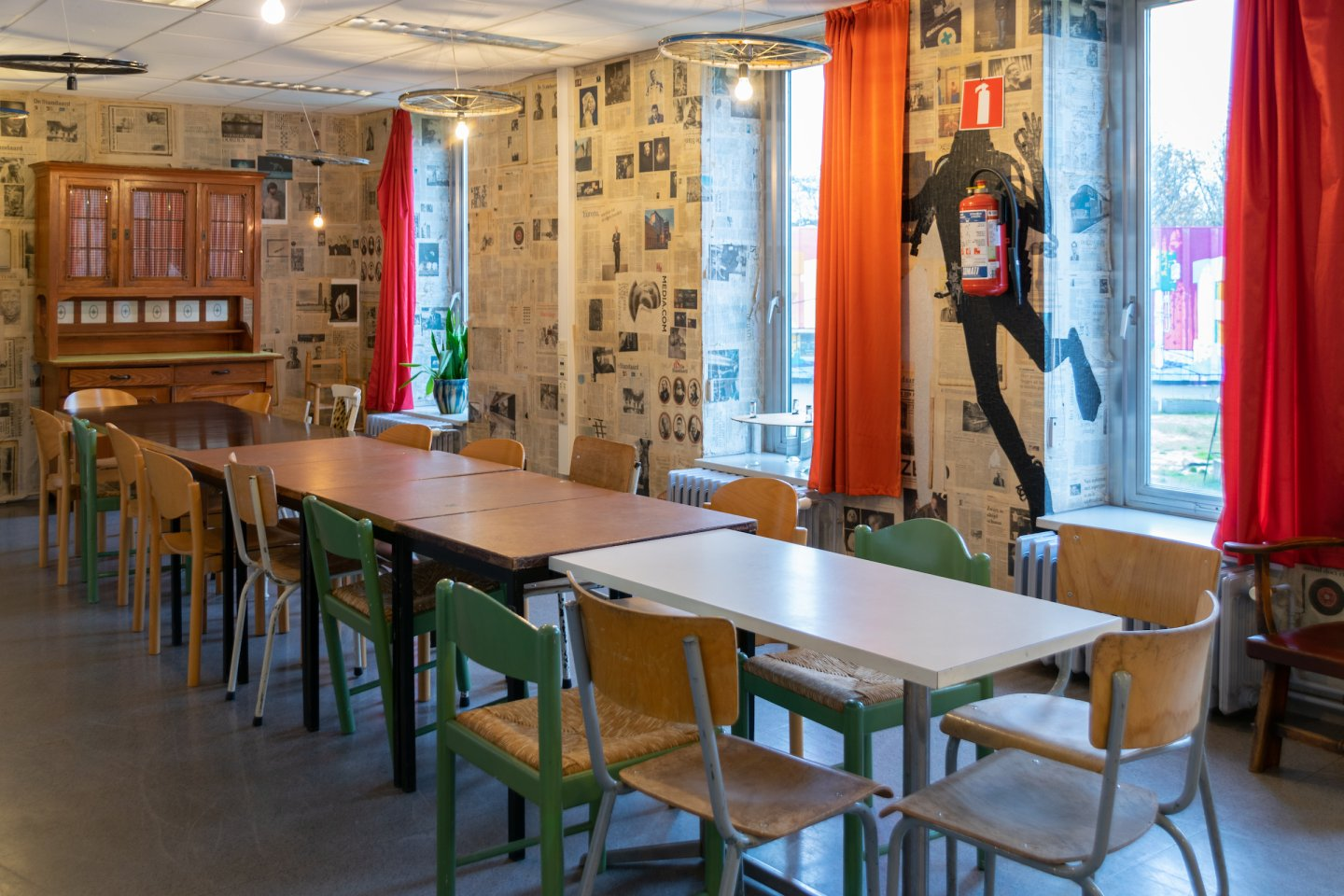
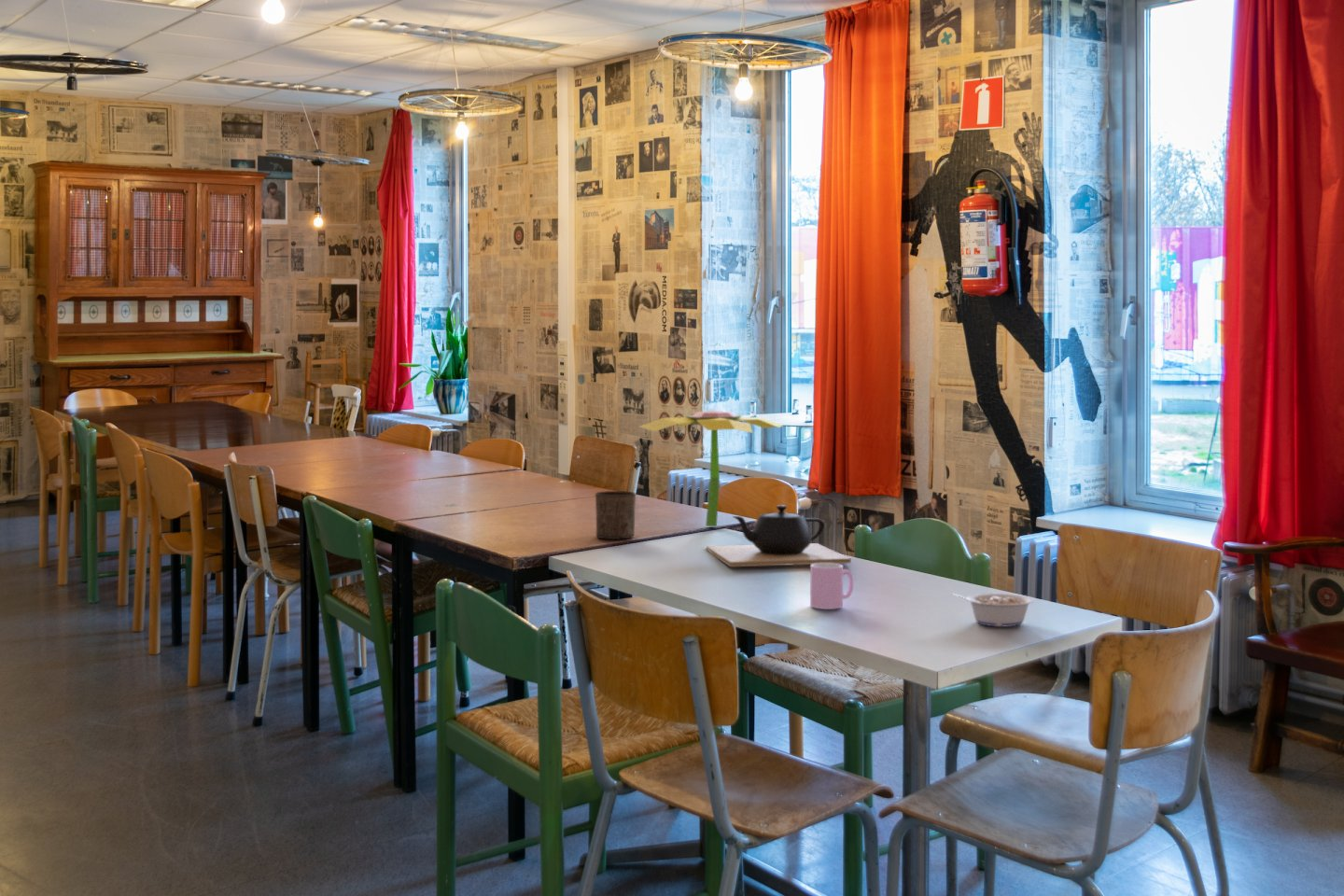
+ cup [809,563,854,610]
+ teapot [706,504,852,567]
+ flower [639,410,784,527]
+ legume [951,592,1035,627]
+ cup [595,490,637,540]
